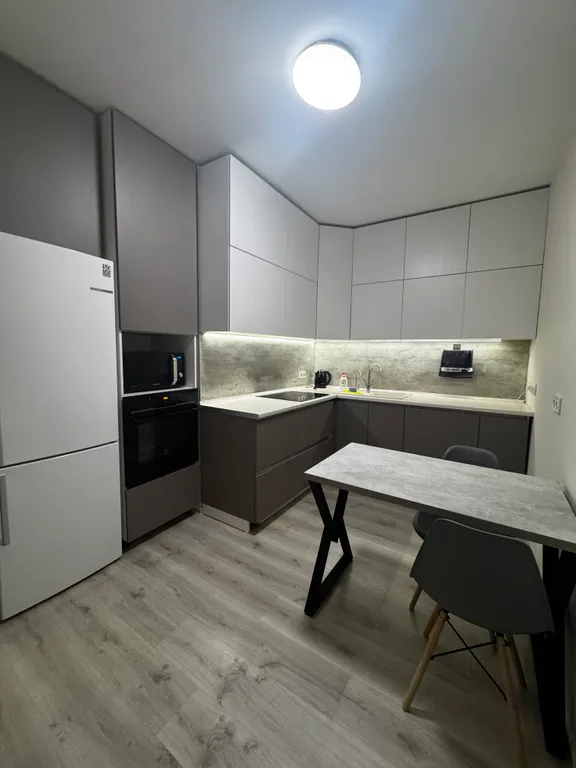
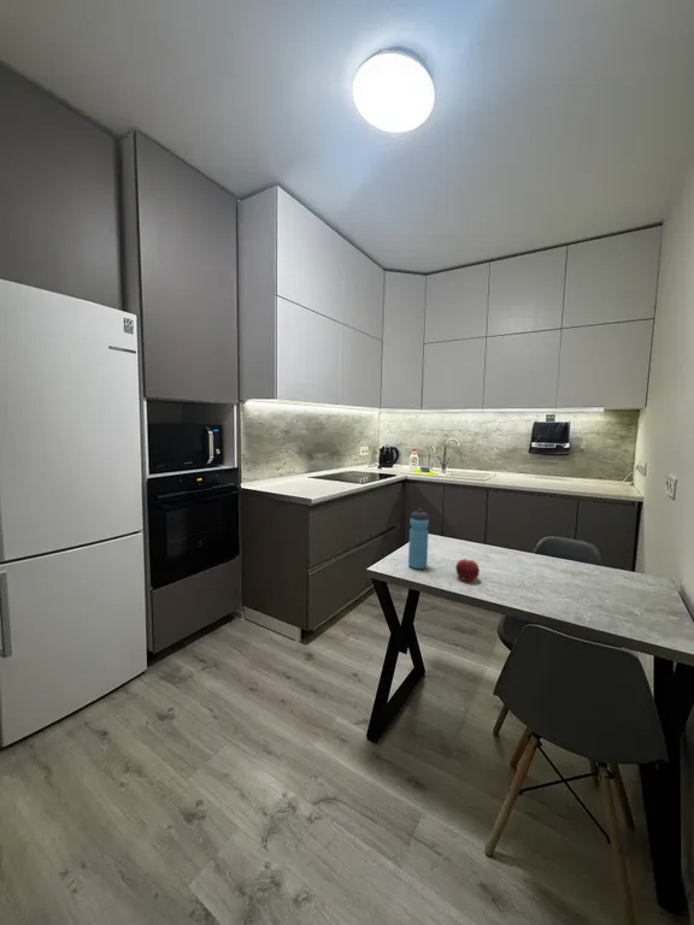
+ fruit [454,558,481,582]
+ water bottle [407,507,430,570]
